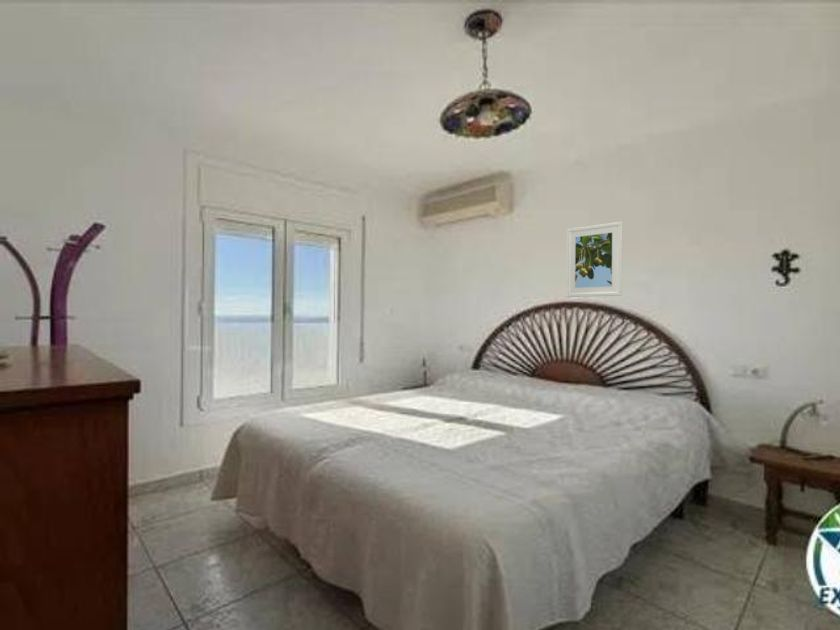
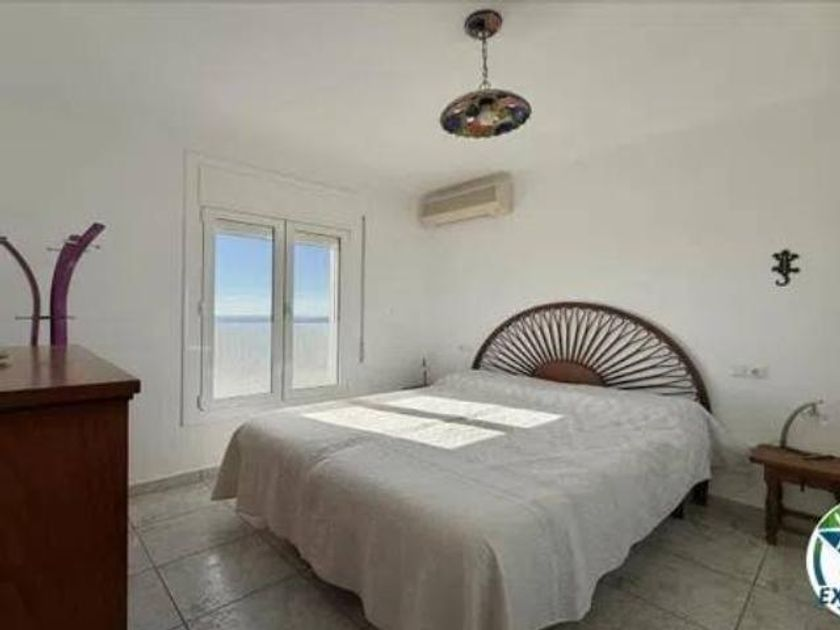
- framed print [566,221,624,298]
